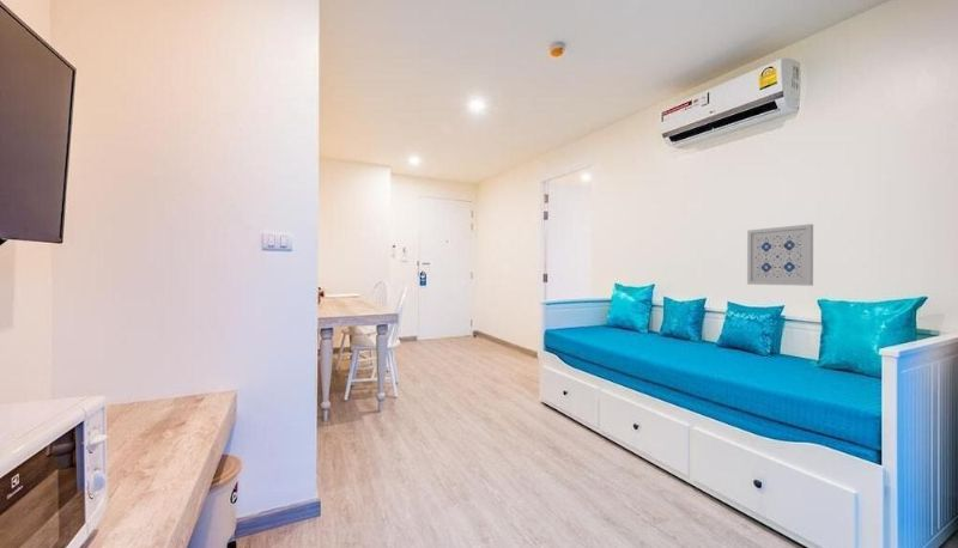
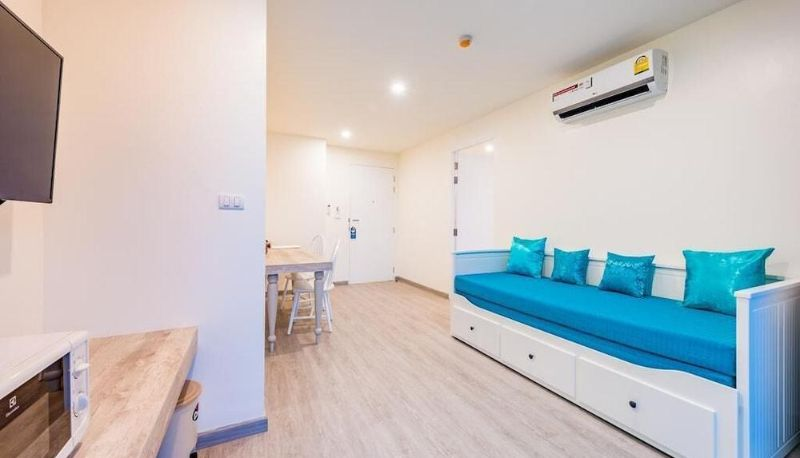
- wall art [746,223,814,287]
